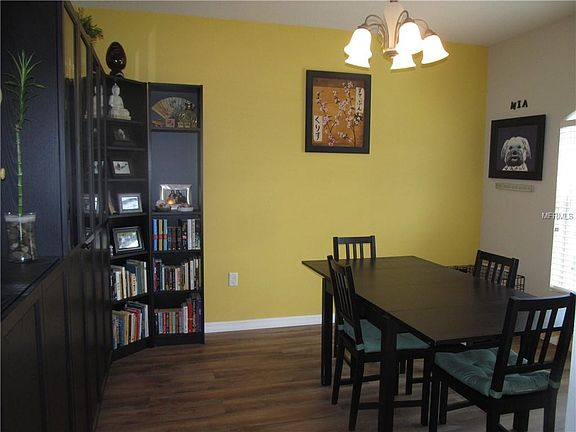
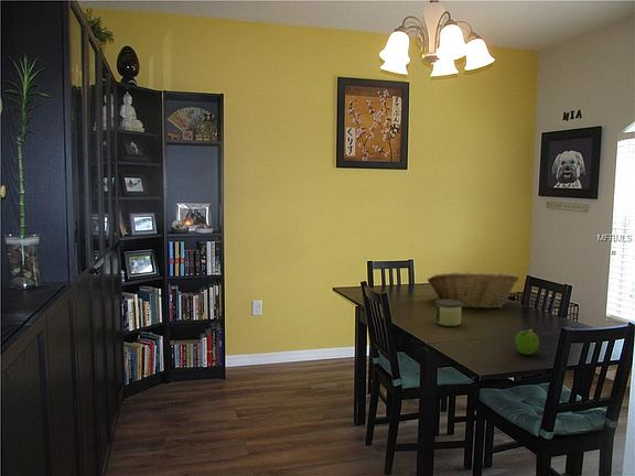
+ candle [434,299,463,327]
+ fruit [514,328,540,356]
+ fruit basket [427,270,519,310]
